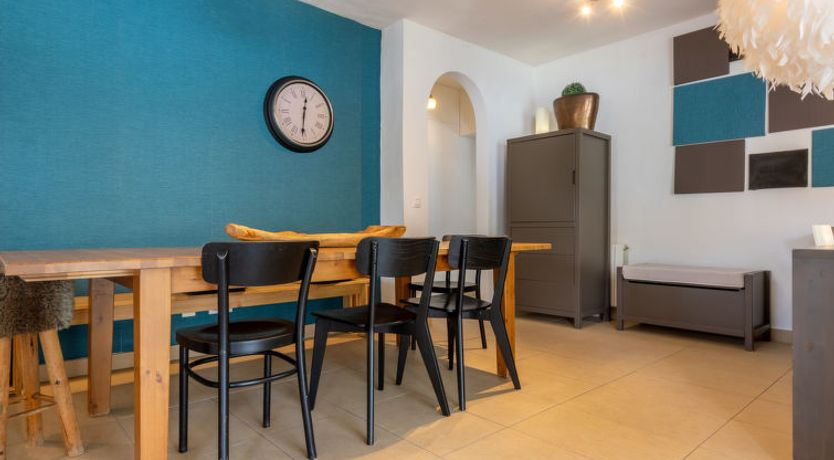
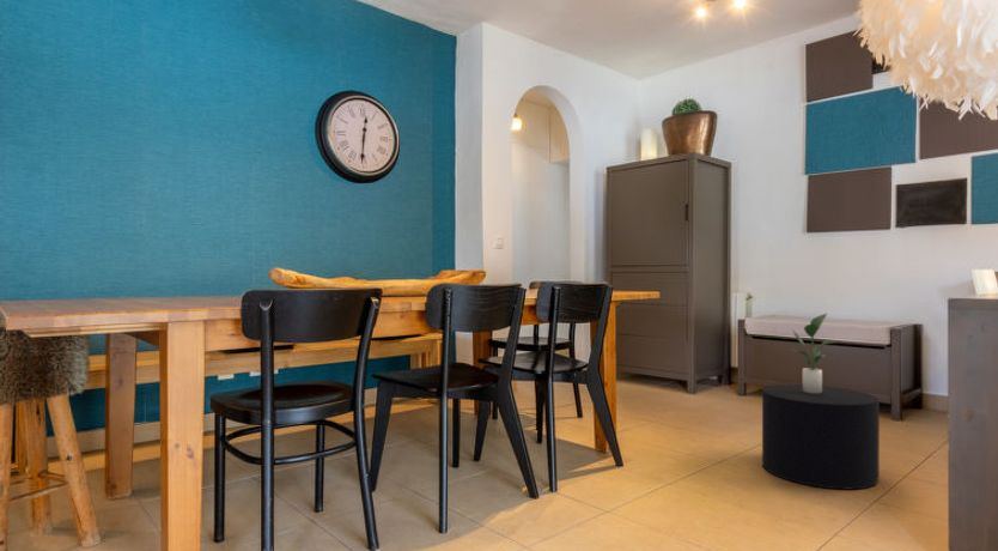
+ stool [761,383,881,491]
+ potted plant [791,313,839,394]
